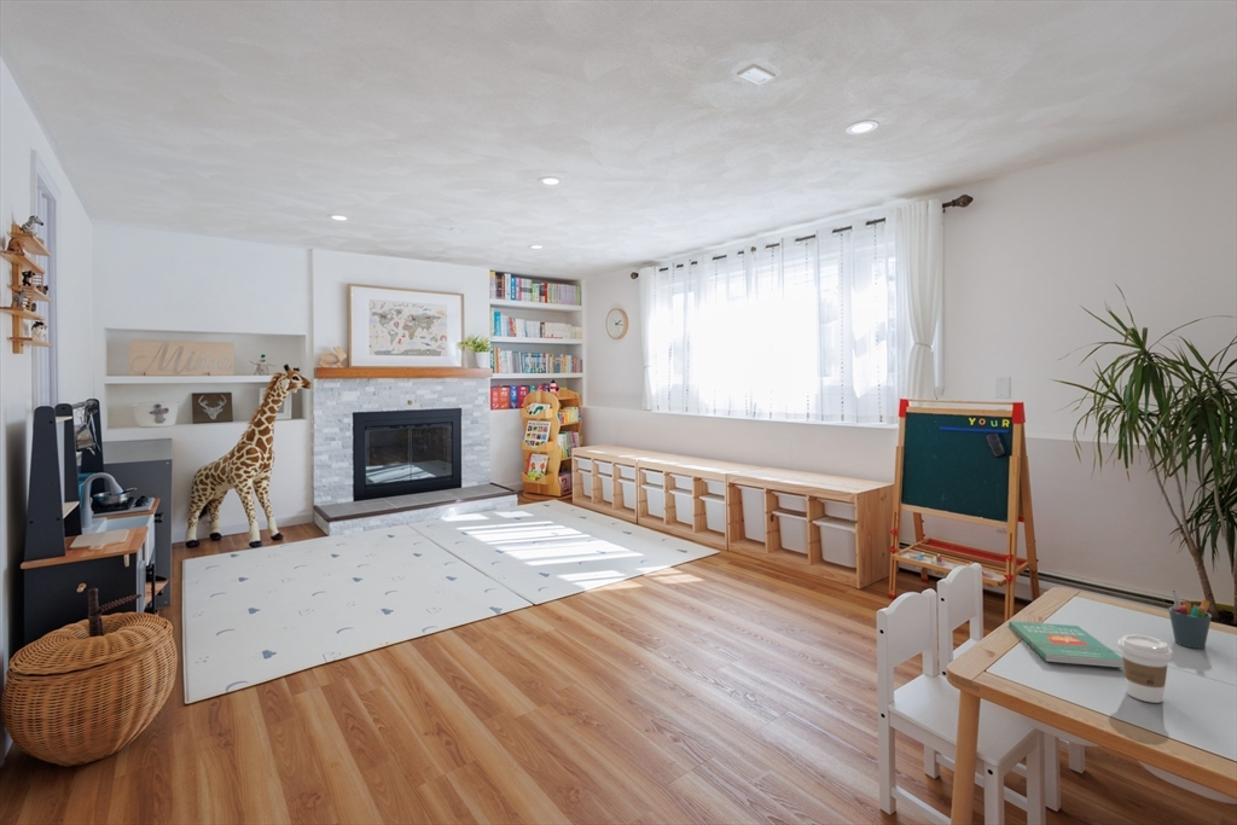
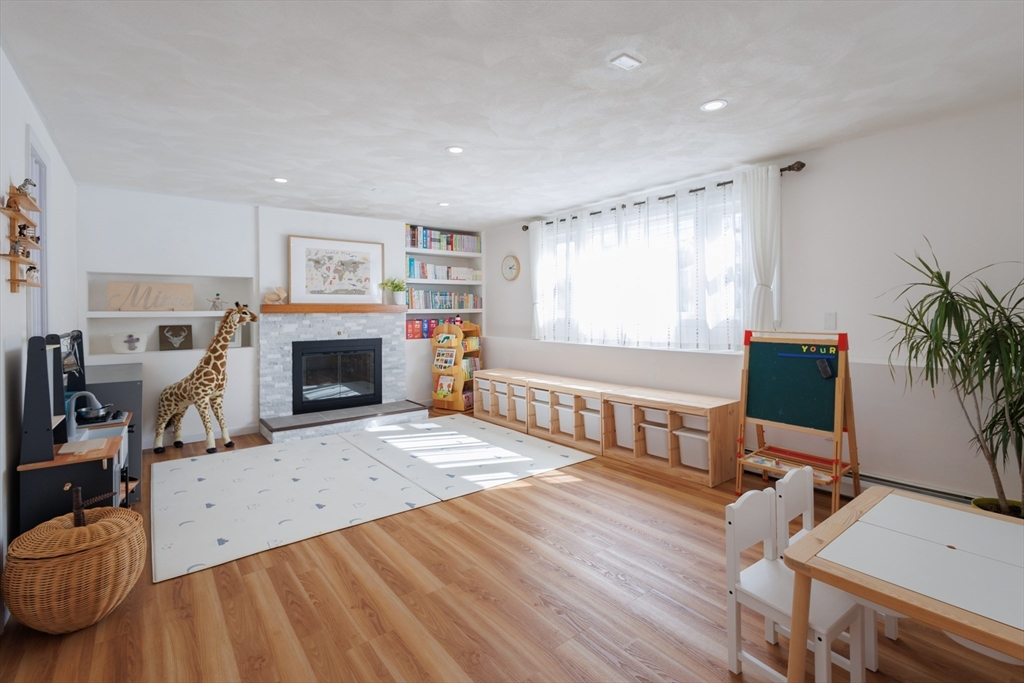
- book [1007,620,1123,669]
- pen holder [1167,588,1213,650]
- coffee cup [1116,633,1174,704]
